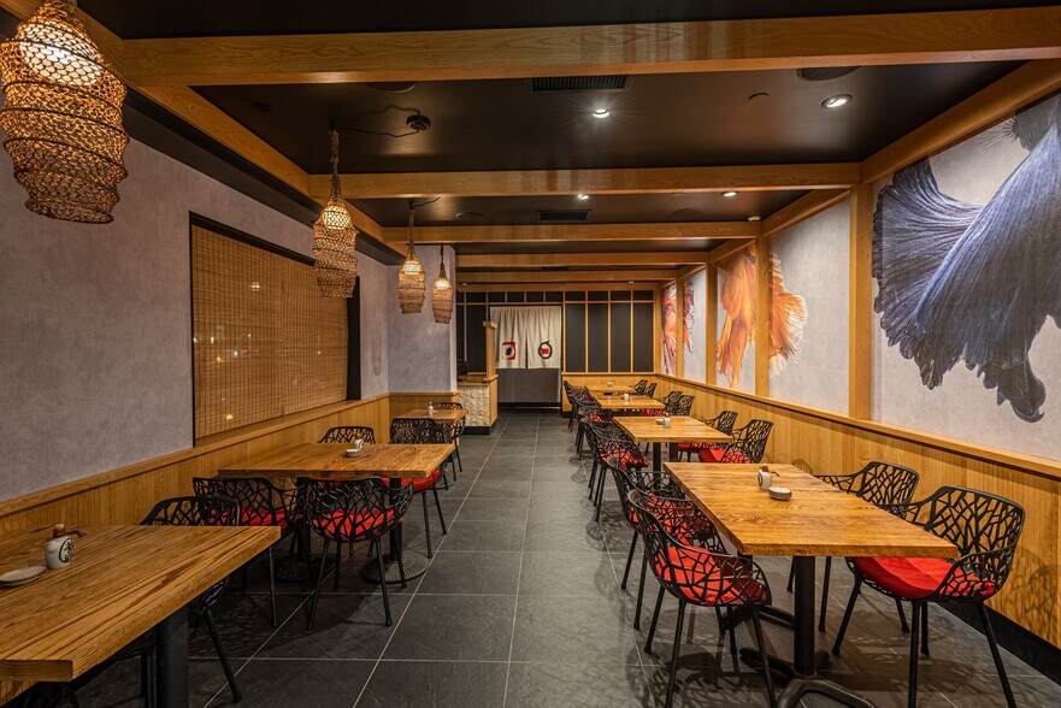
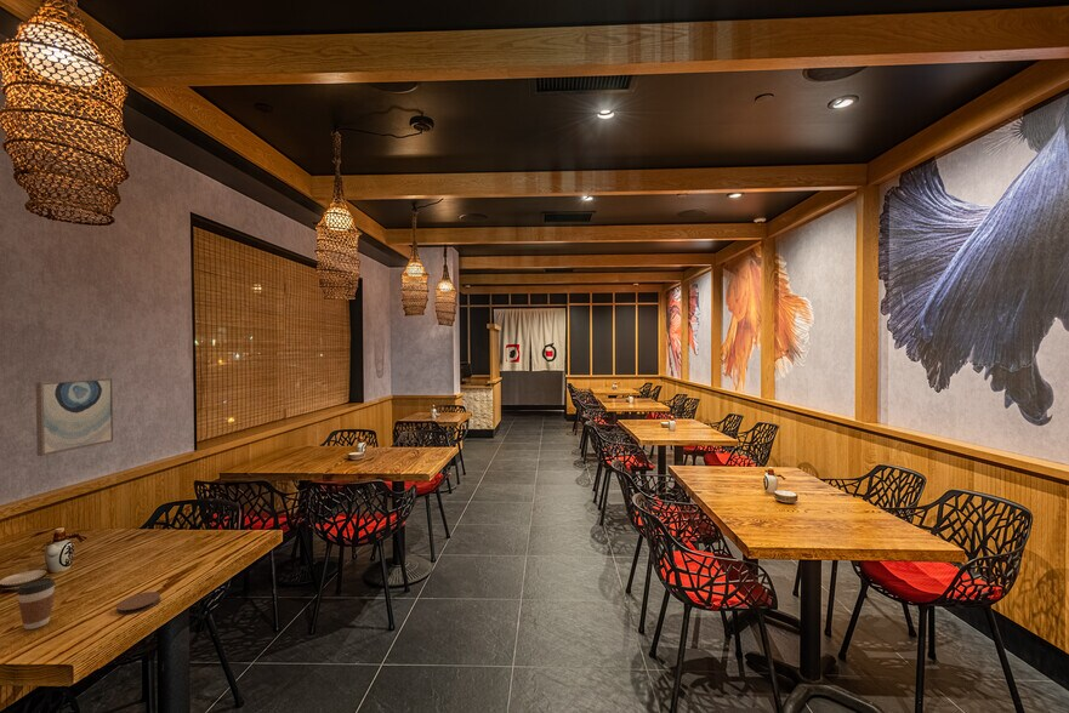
+ coaster [115,591,161,616]
+ wall art [35,377,114,457]
+ coffee cup [16,577,56,631]
